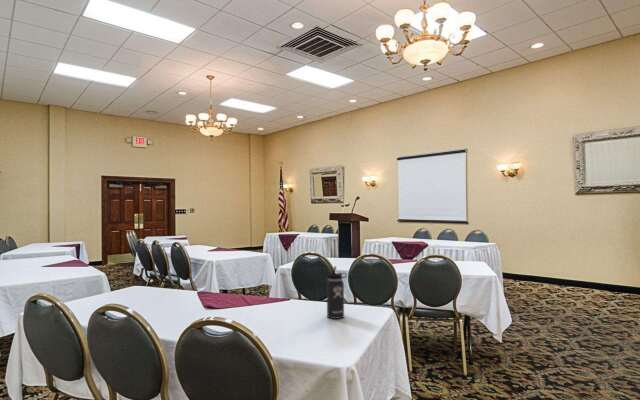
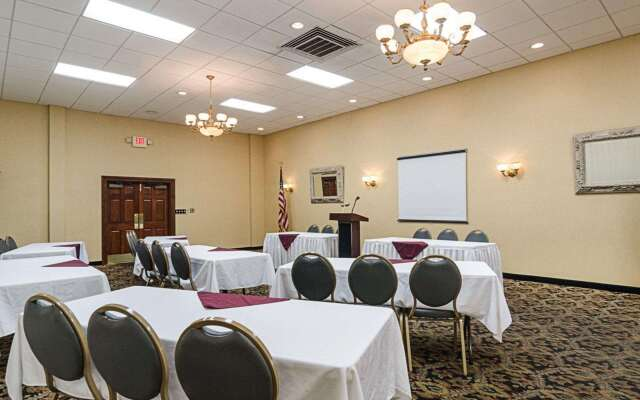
- thermos bottle [326,265,348,320]
